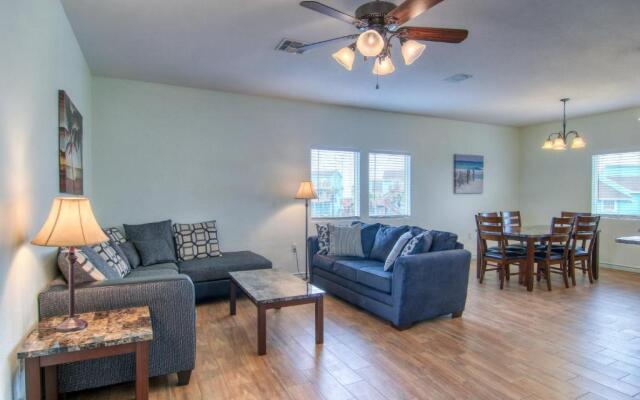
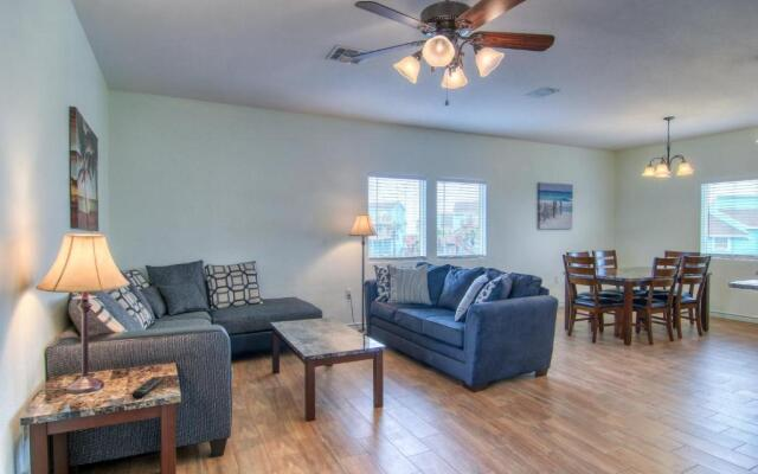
+ remote control [131,376,166,399]
